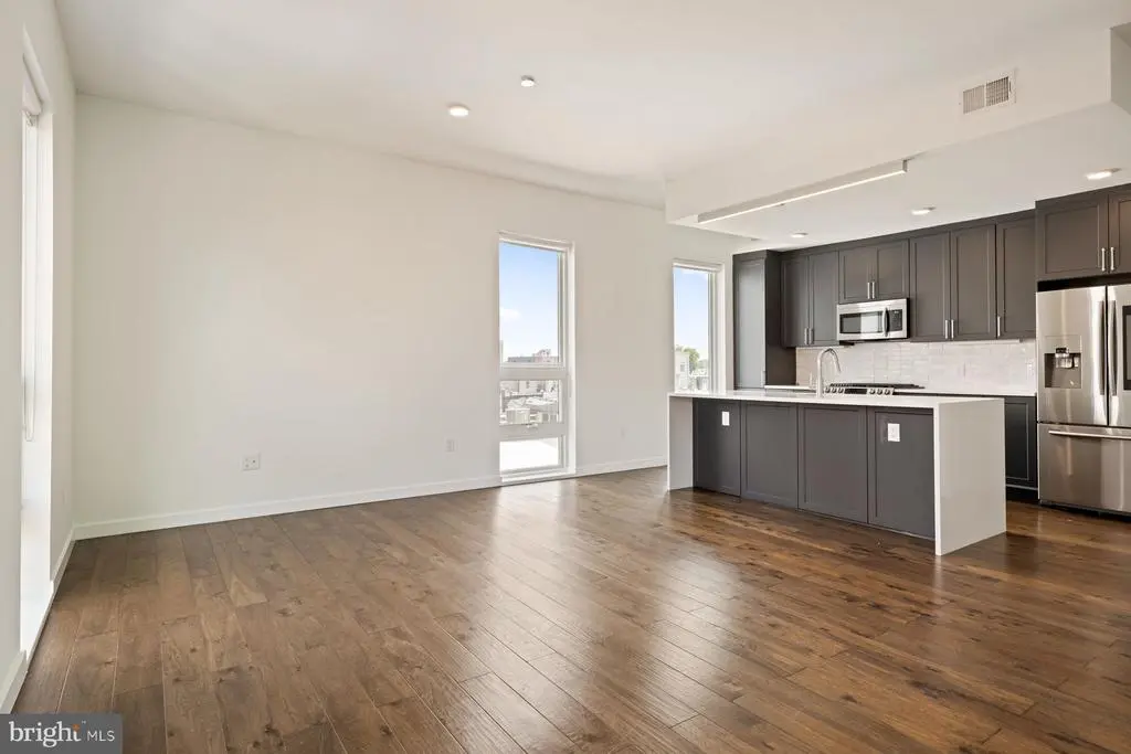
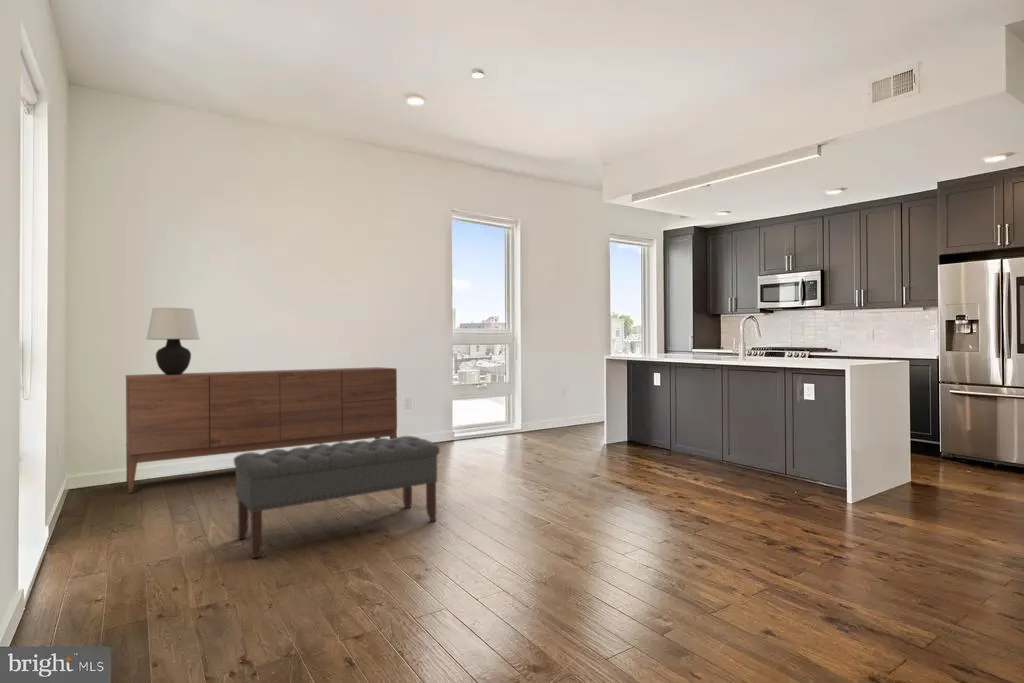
+ sideboard [125,366,398,494]
+ table lamp [145,307,201,375]
+ bench [233,435,440,559]
